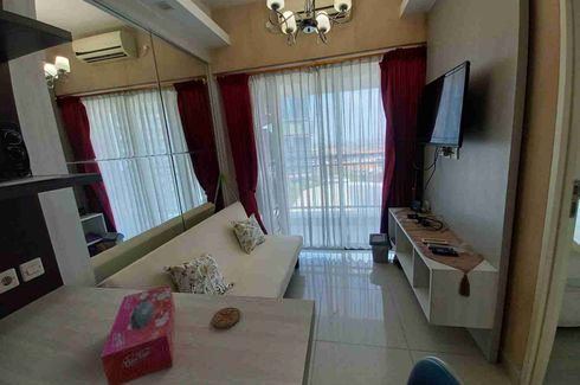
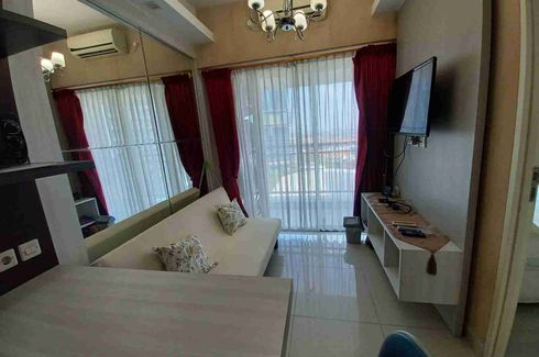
- tissue box [99,283,176,385]
- coaster [211,306,241,329]
